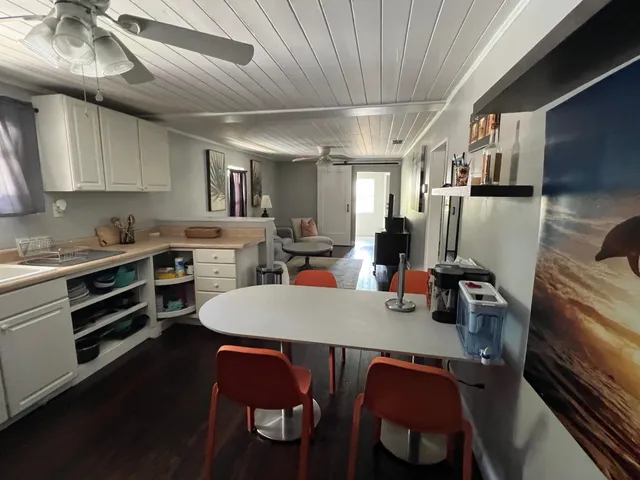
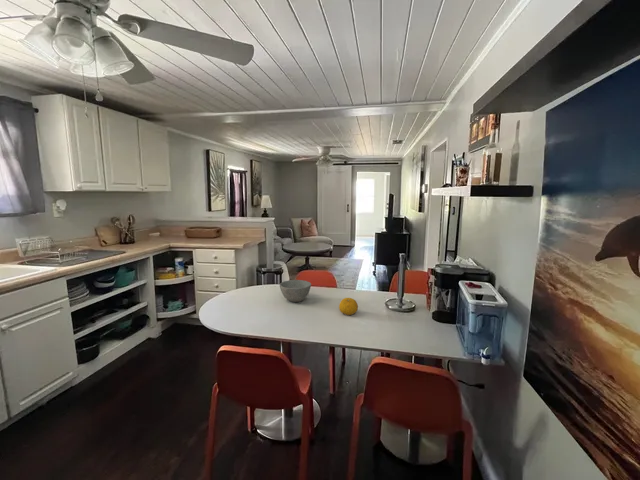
+ fruit [338,297,359,316]
+ bowl [279,279,312,303]
